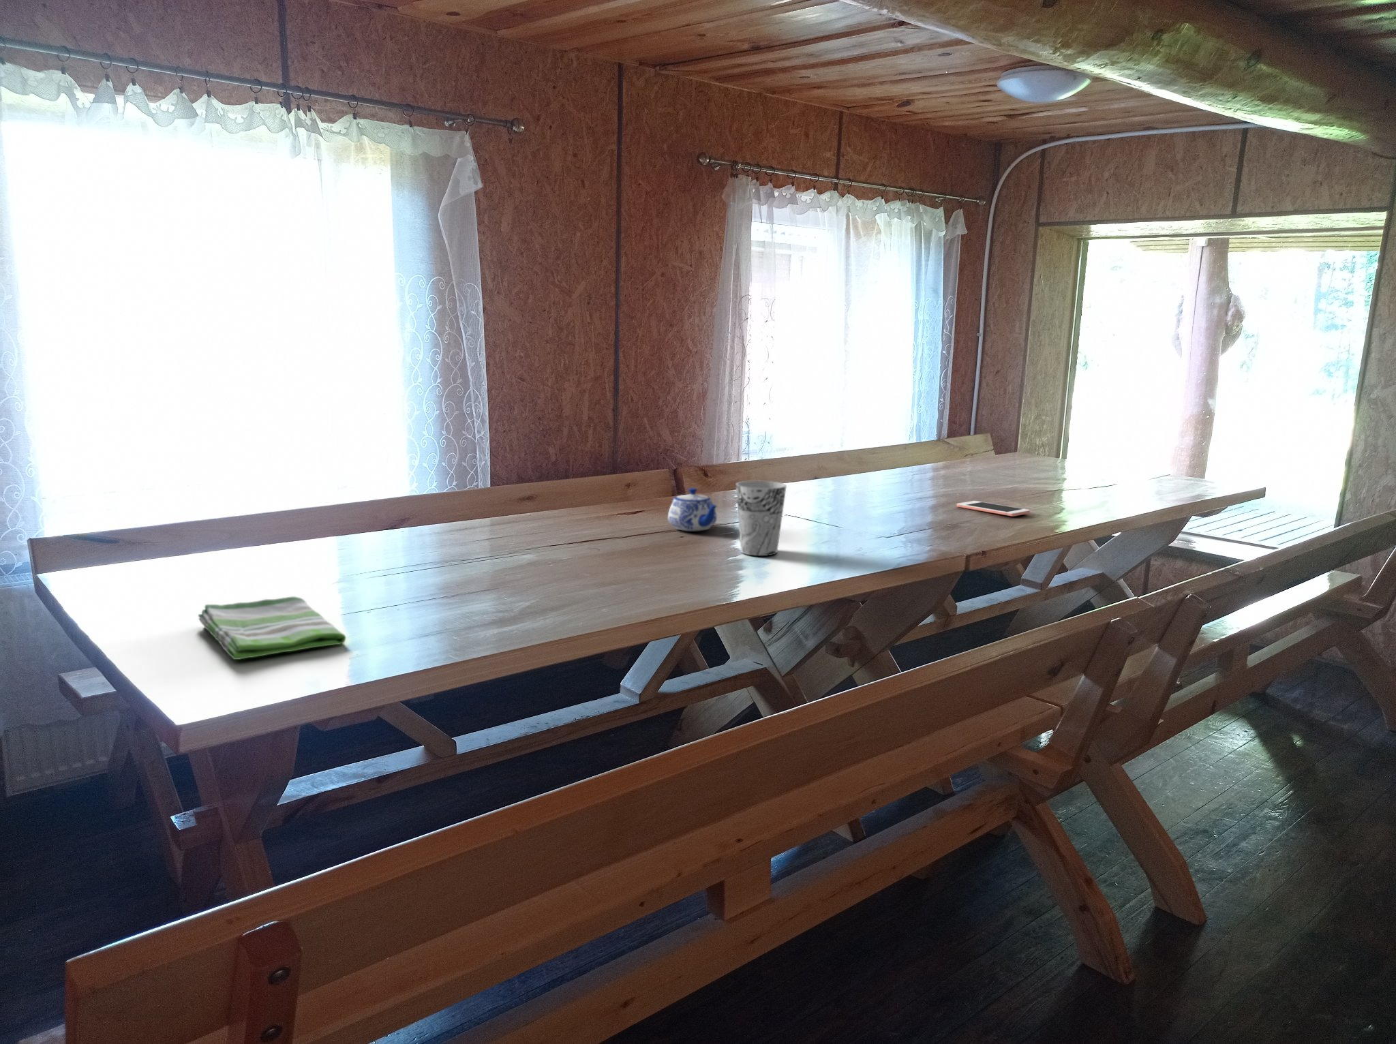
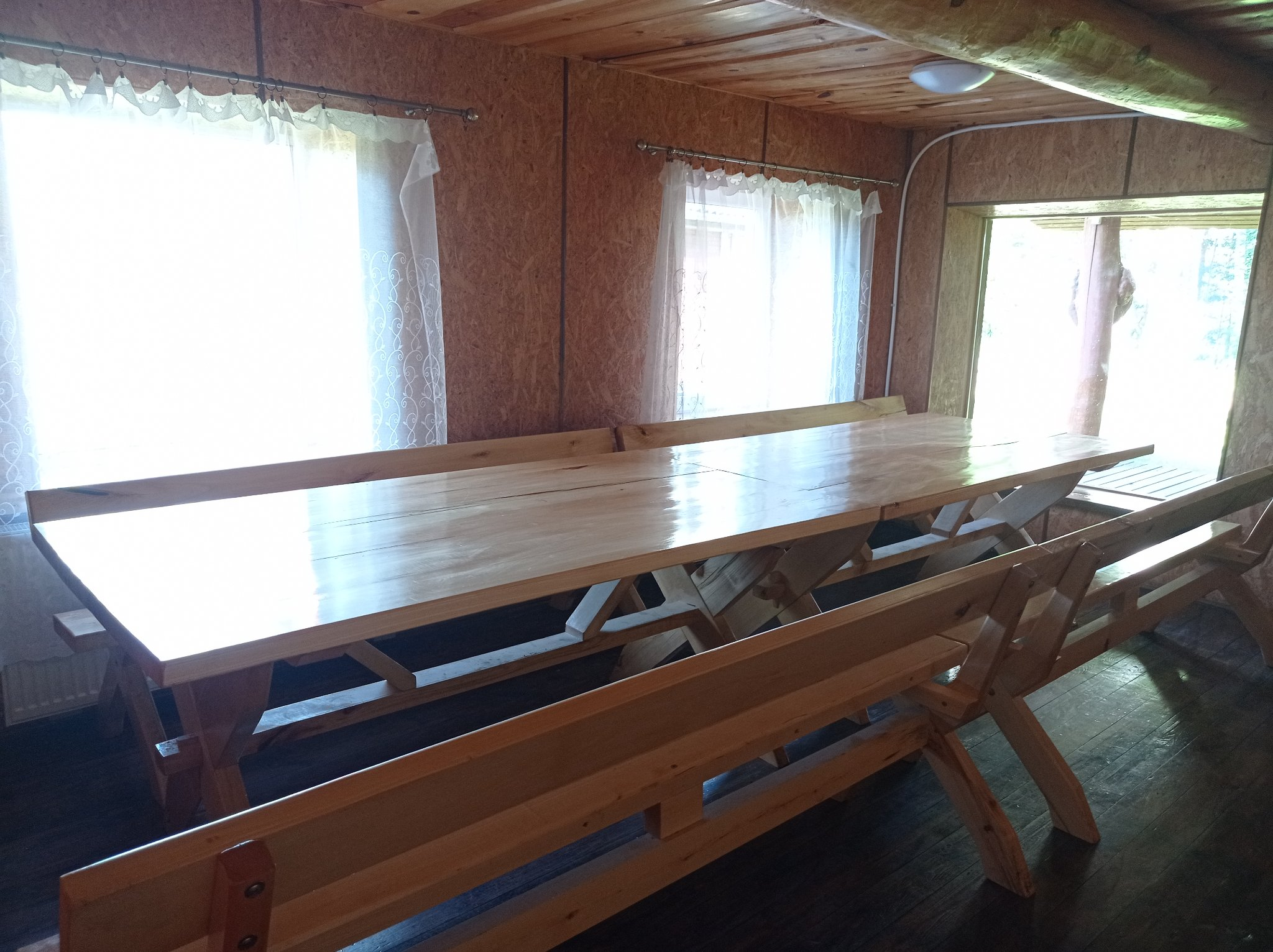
- cell phone [956,500,1031,518]
- dish towel [197,595,347,660]
- cup [736,479,787,557]
- teapot [668,487,718,532]
